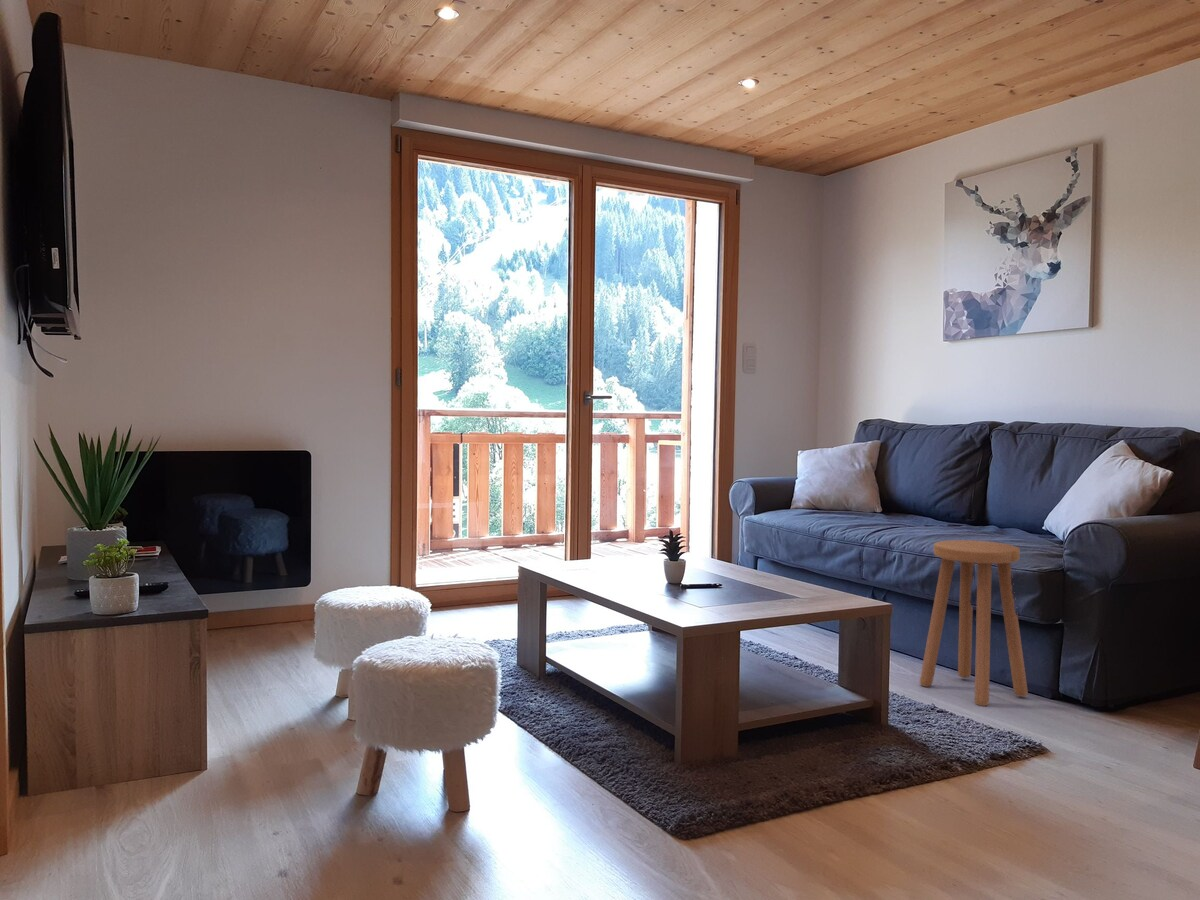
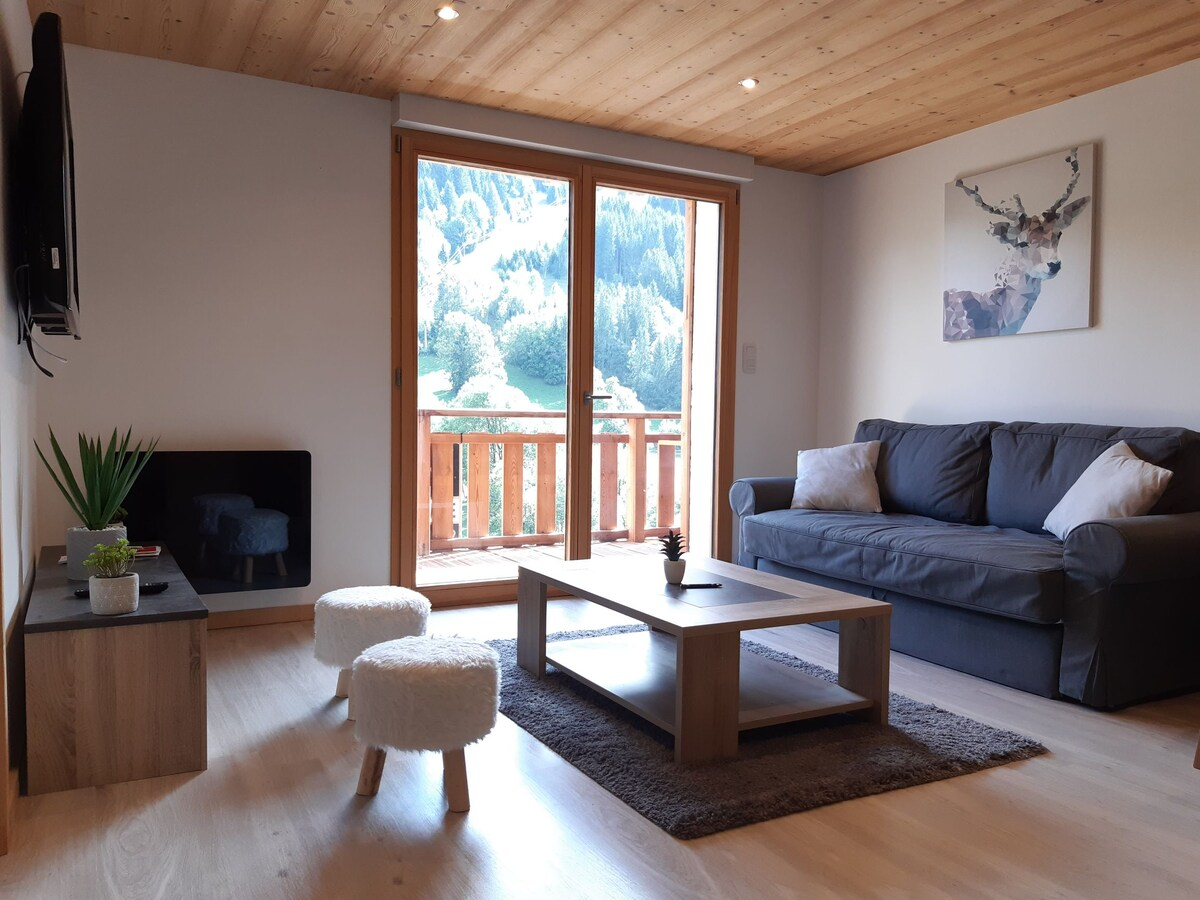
- stool [919,539,1029,707]
